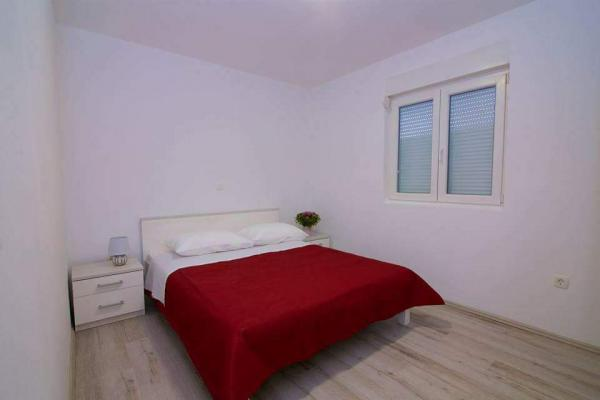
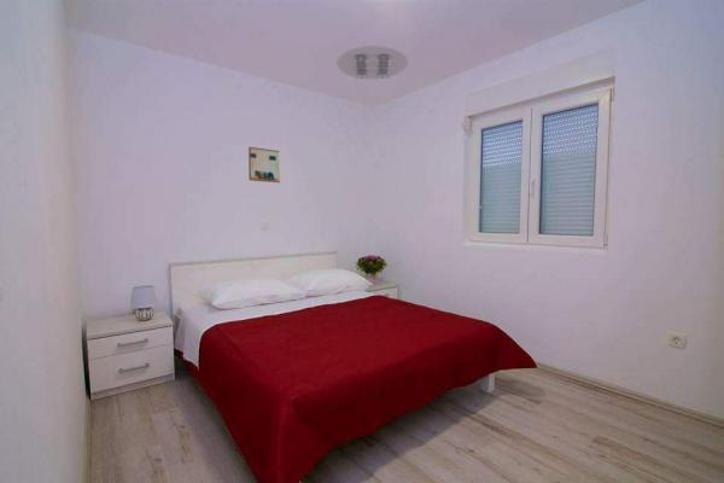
+ ceiling light [335,45,409,80]
+ wall art [247,146,281,184]
